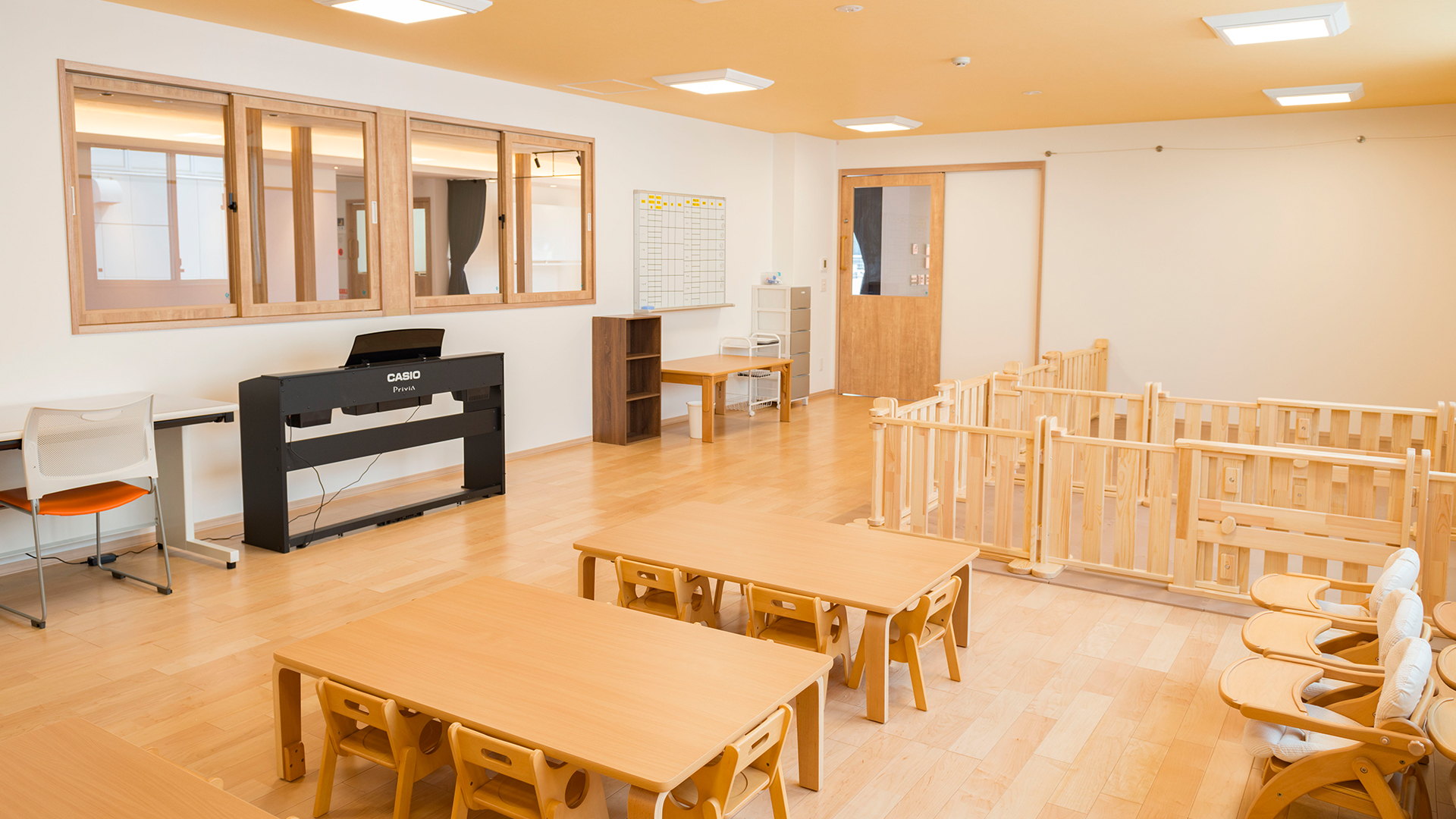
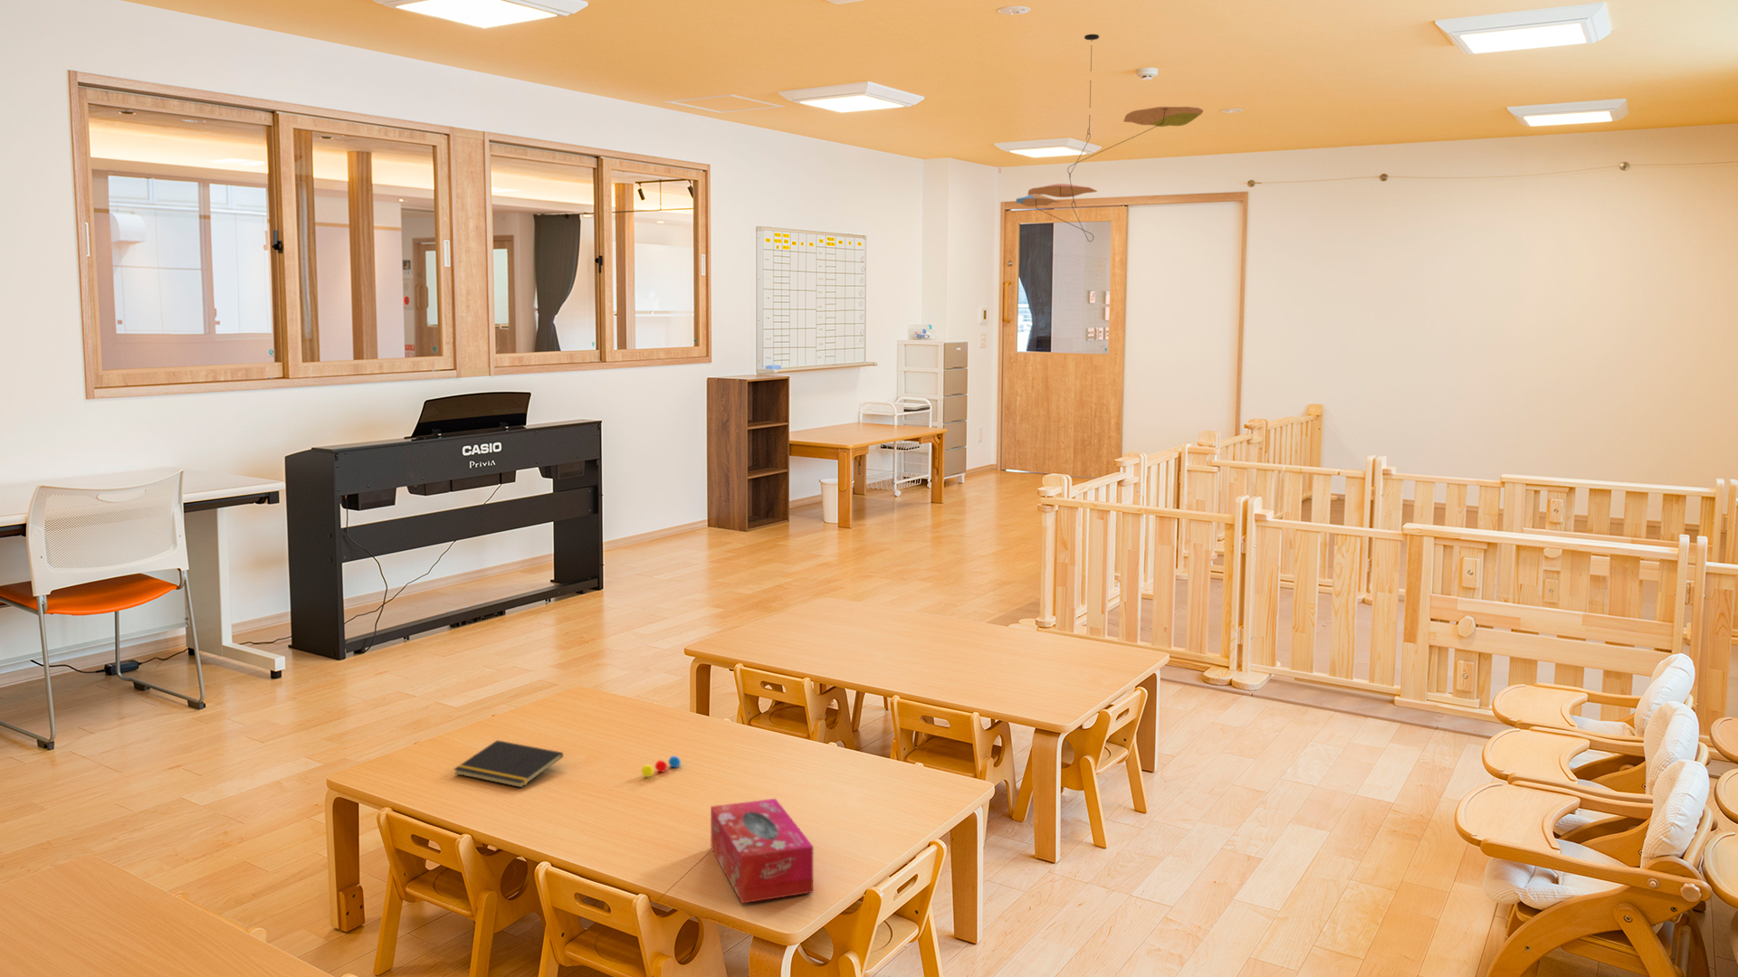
+ toy blocks [640,755,682,778]
+ ceiling mobile [1016,33,1204,242]
+ tissue box [710,798,814,904]
+ notepad [452,740,563,789]
